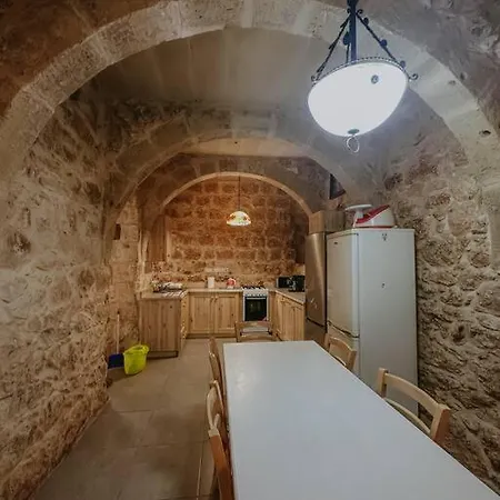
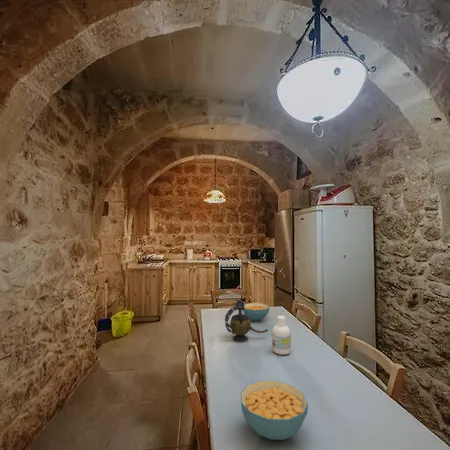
+ cereal bowl [242,302,270,322]
+ bottle [271,315,292,356]
+ teapot [224,298,269,343]
+ cereal bowl [240,380,309,441]
